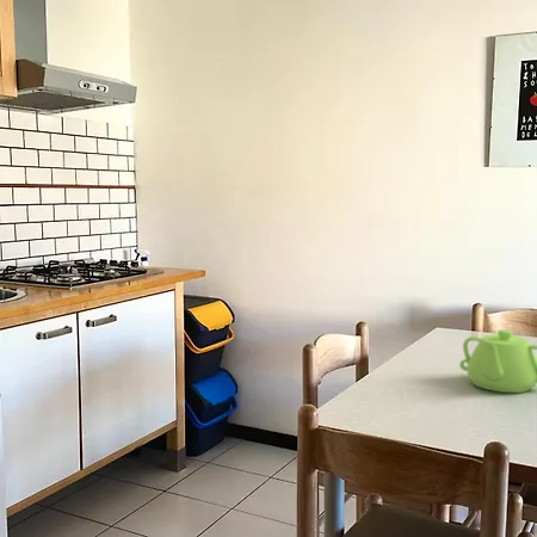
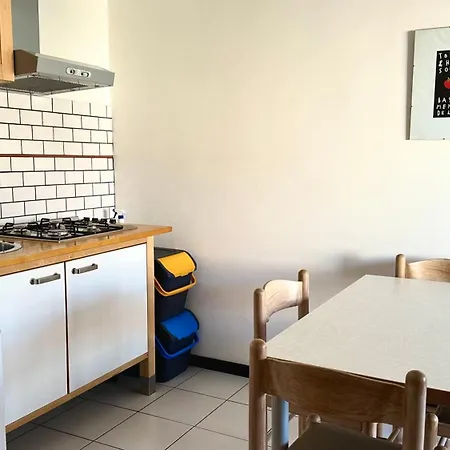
- teapot [458,328,537,394]
